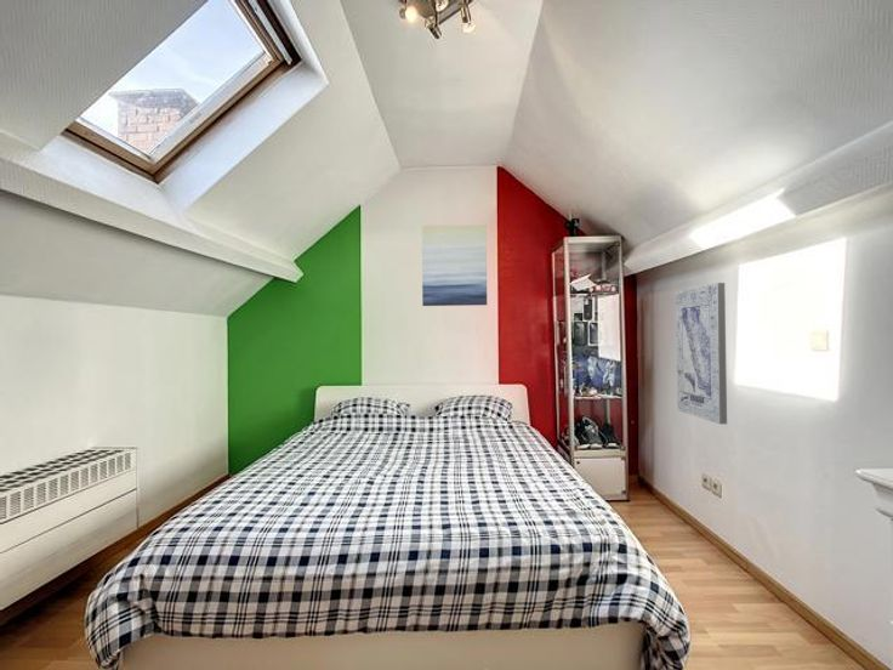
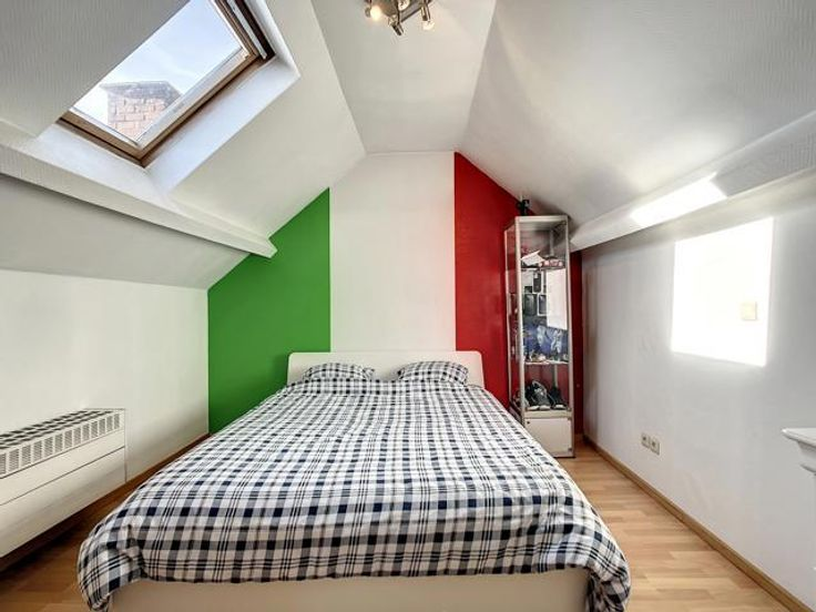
- wall art [421,223,488,307]
- wall art [675,282,728,425]
